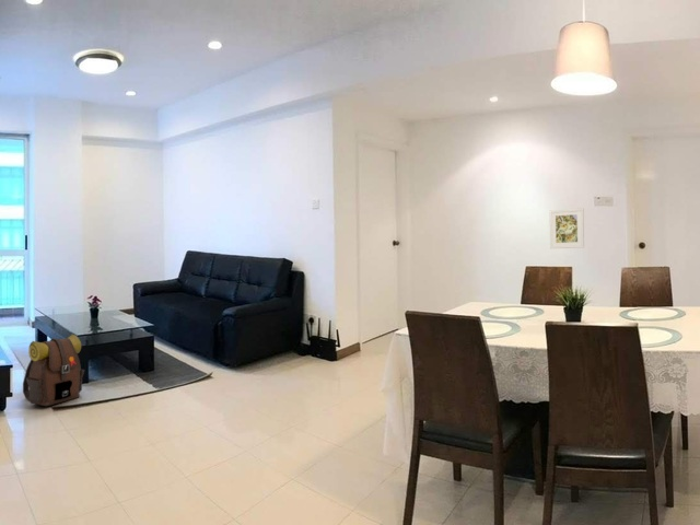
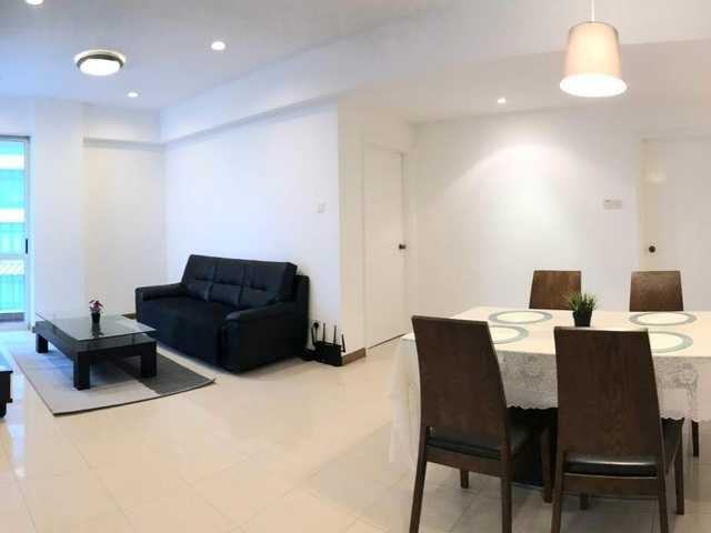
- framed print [549,207,585,249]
- backpack [22,334,85,407]
